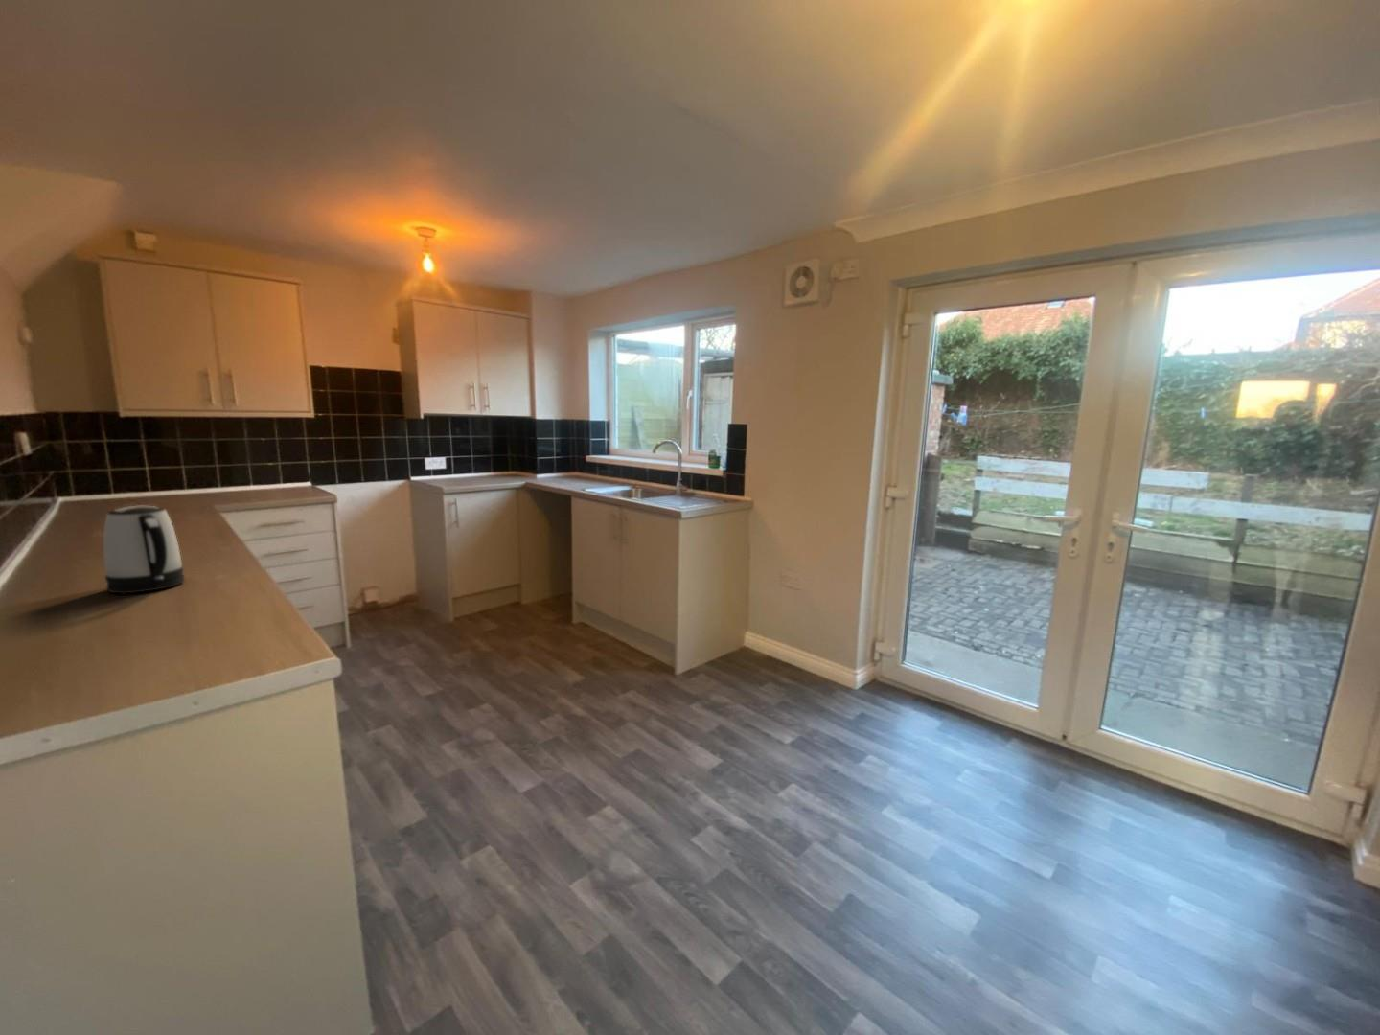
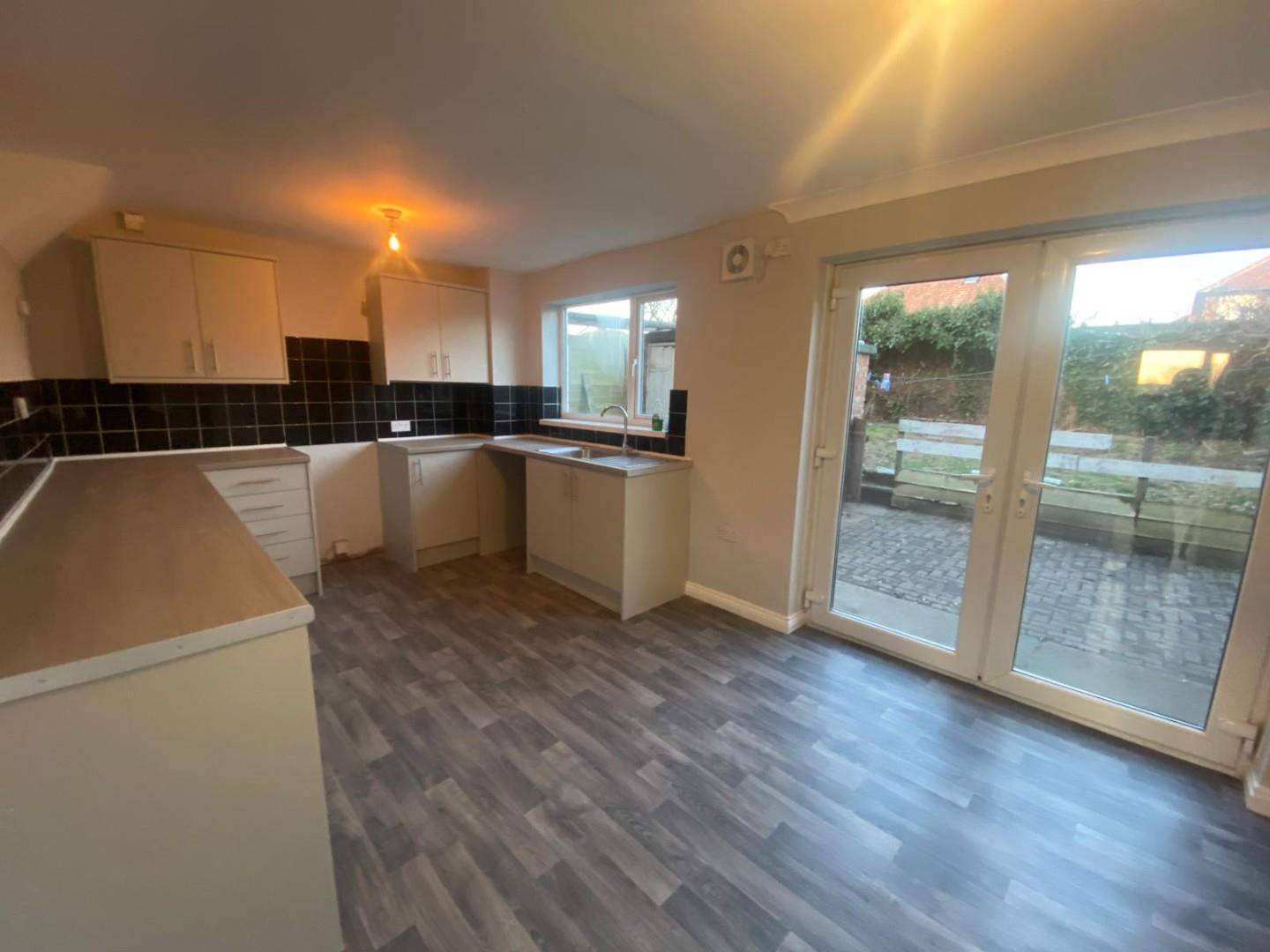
- kettle [102,506,186,595]
